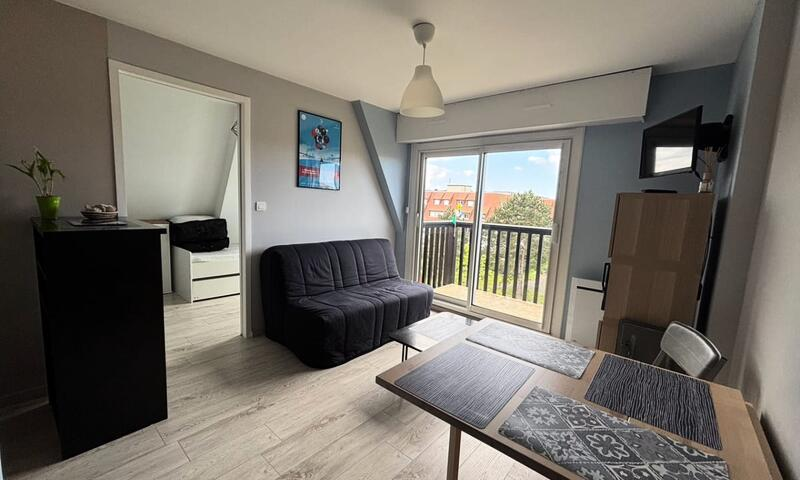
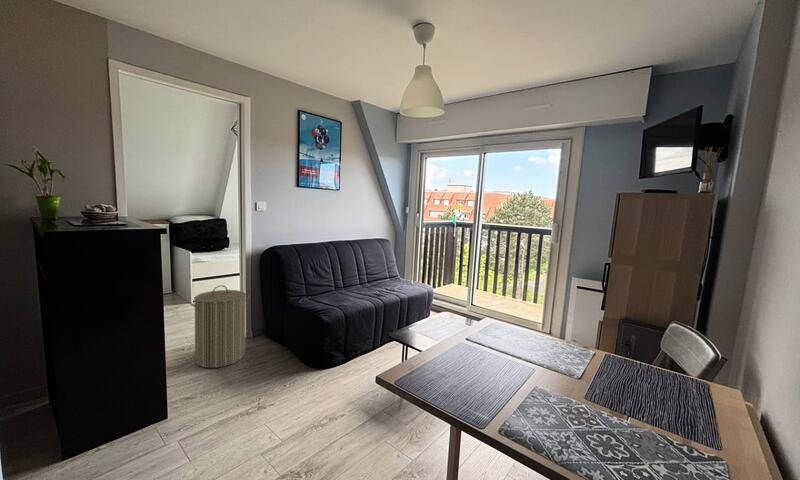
+ laundry hamper [188,284,251,369]
